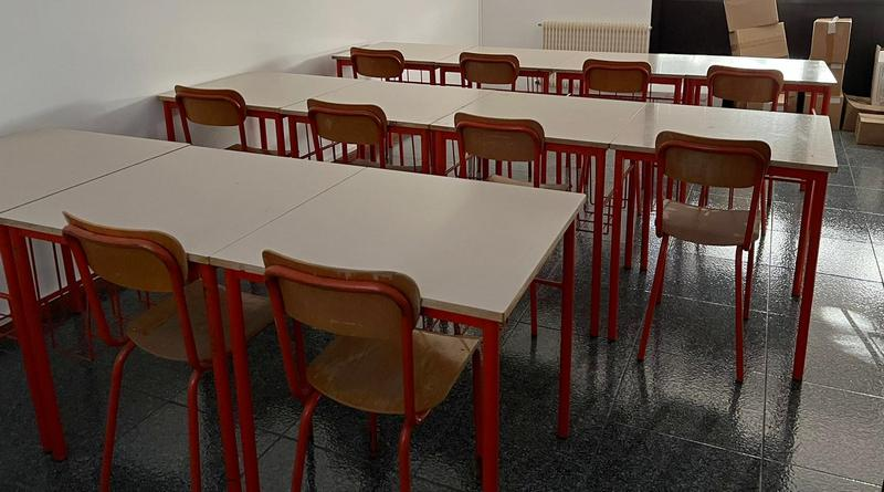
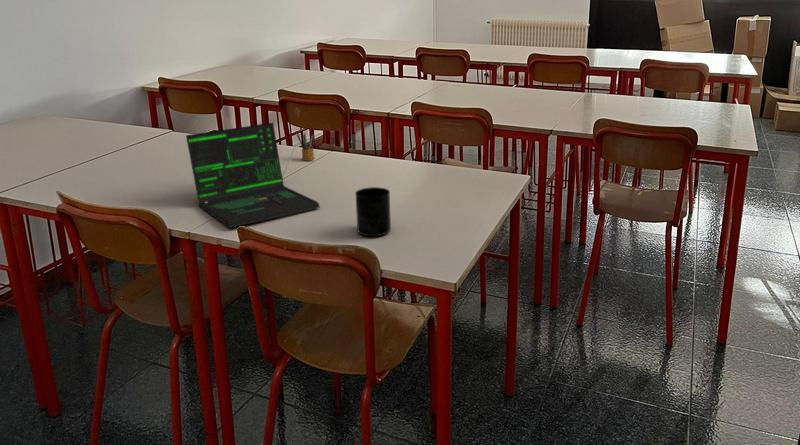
+ pencil box [295,131,316,162]
+ laptop [185,122,321,228]
+ mug [354,186,392,237]
